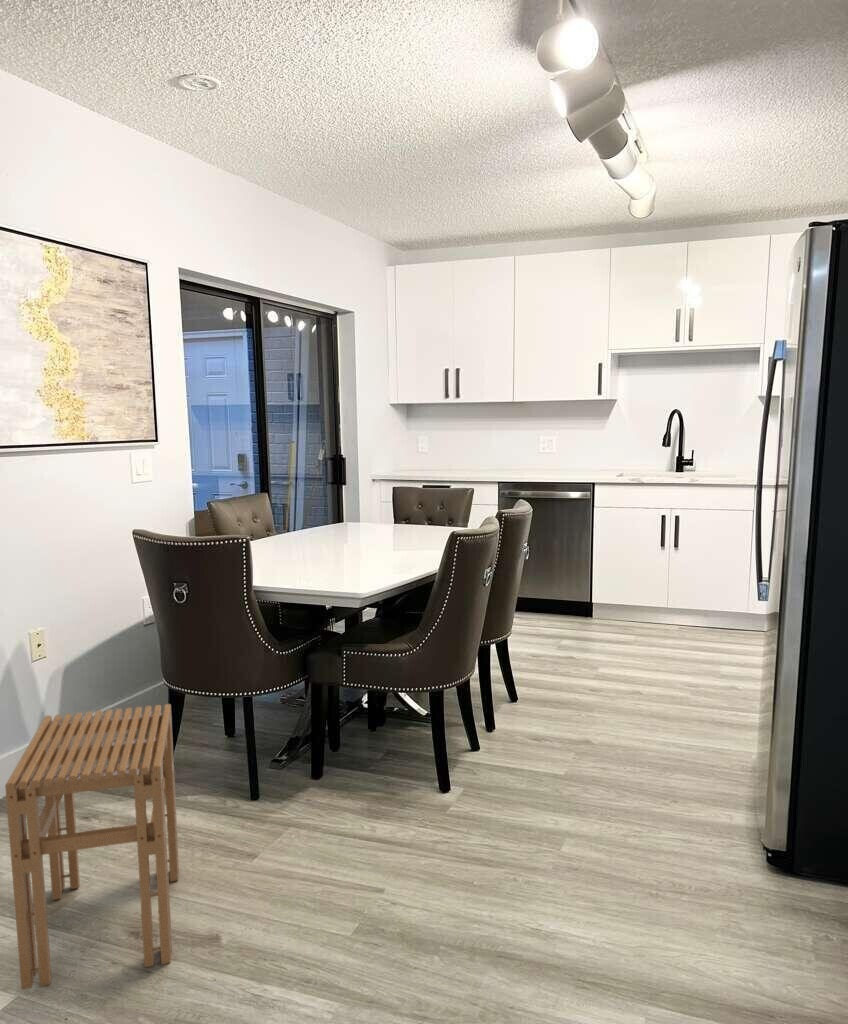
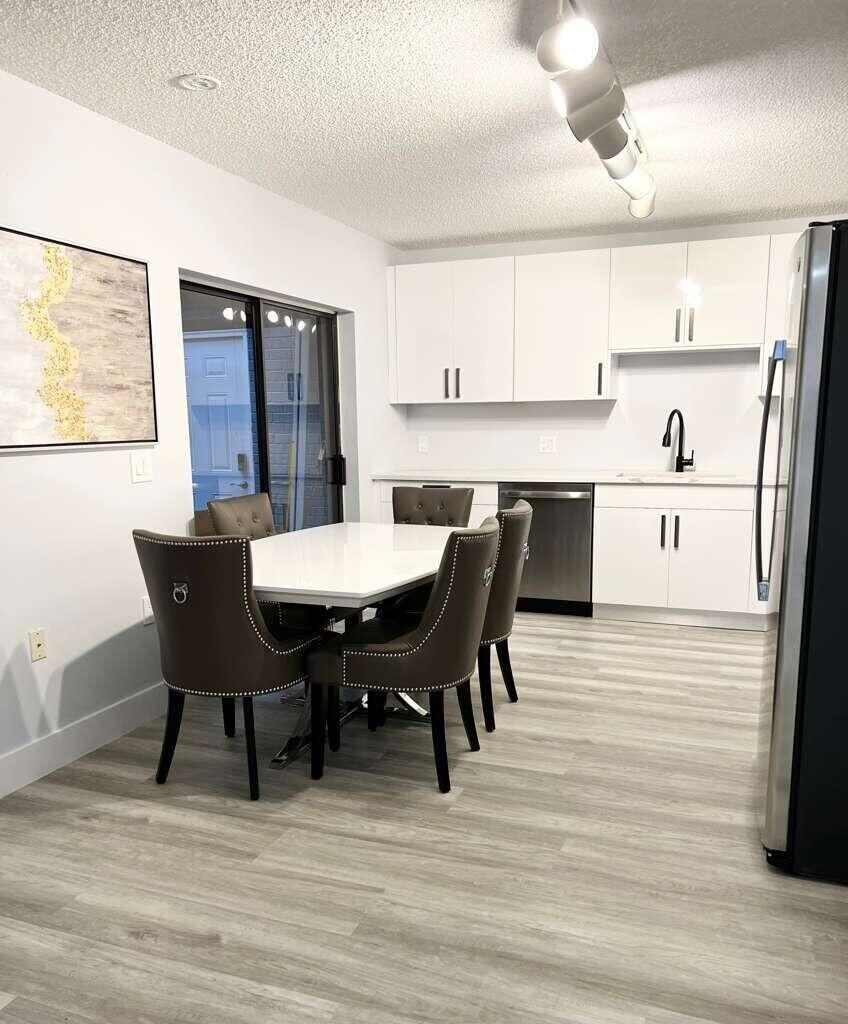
- stool [4,703,180,991]
